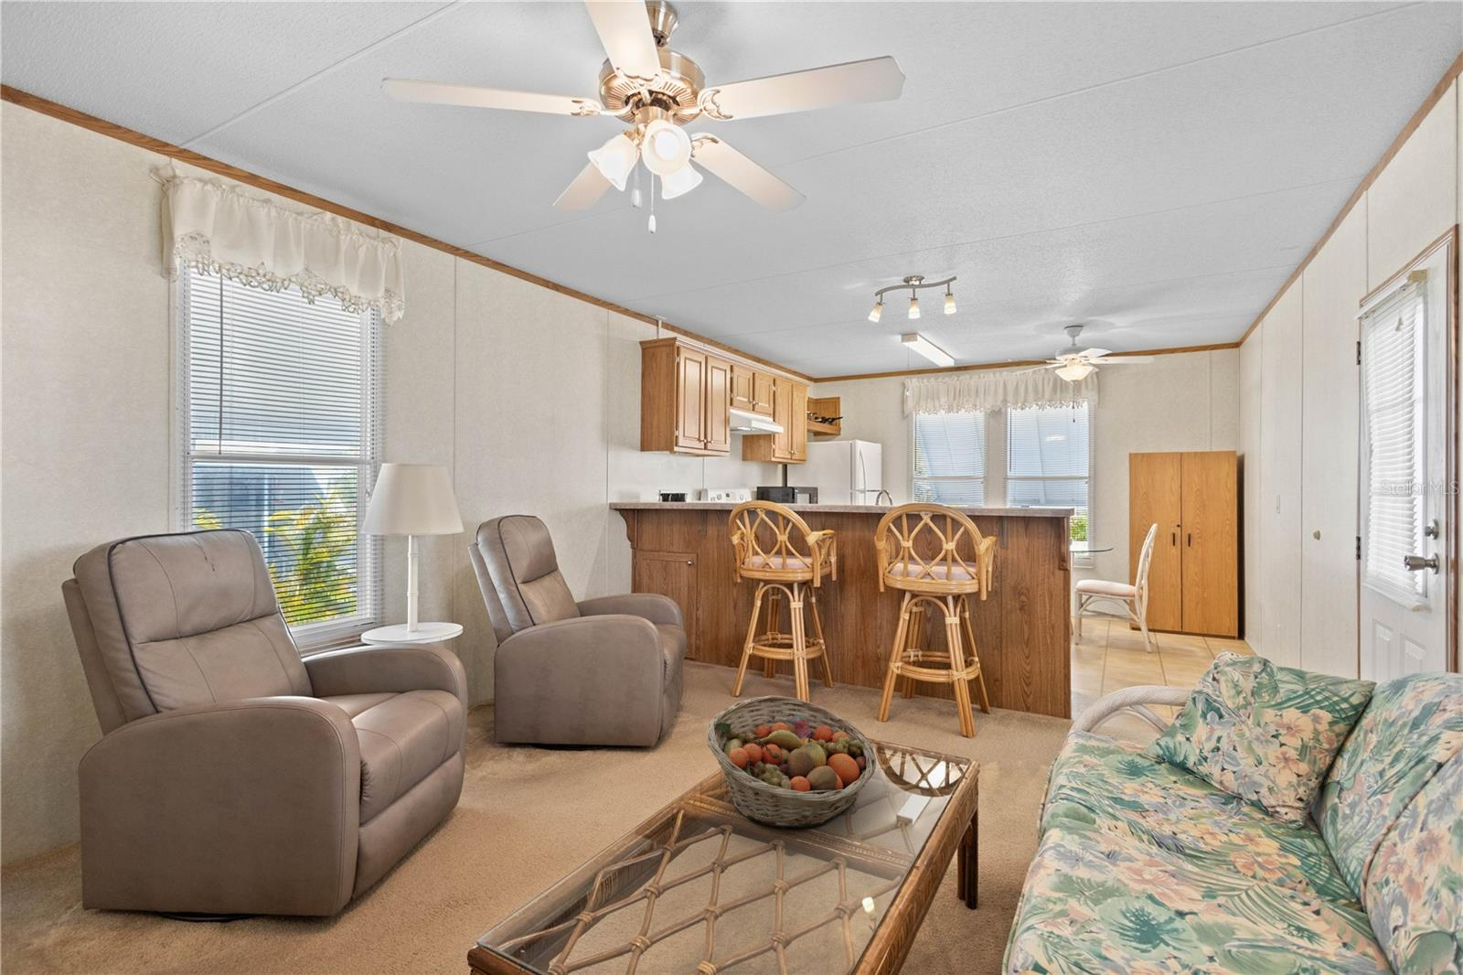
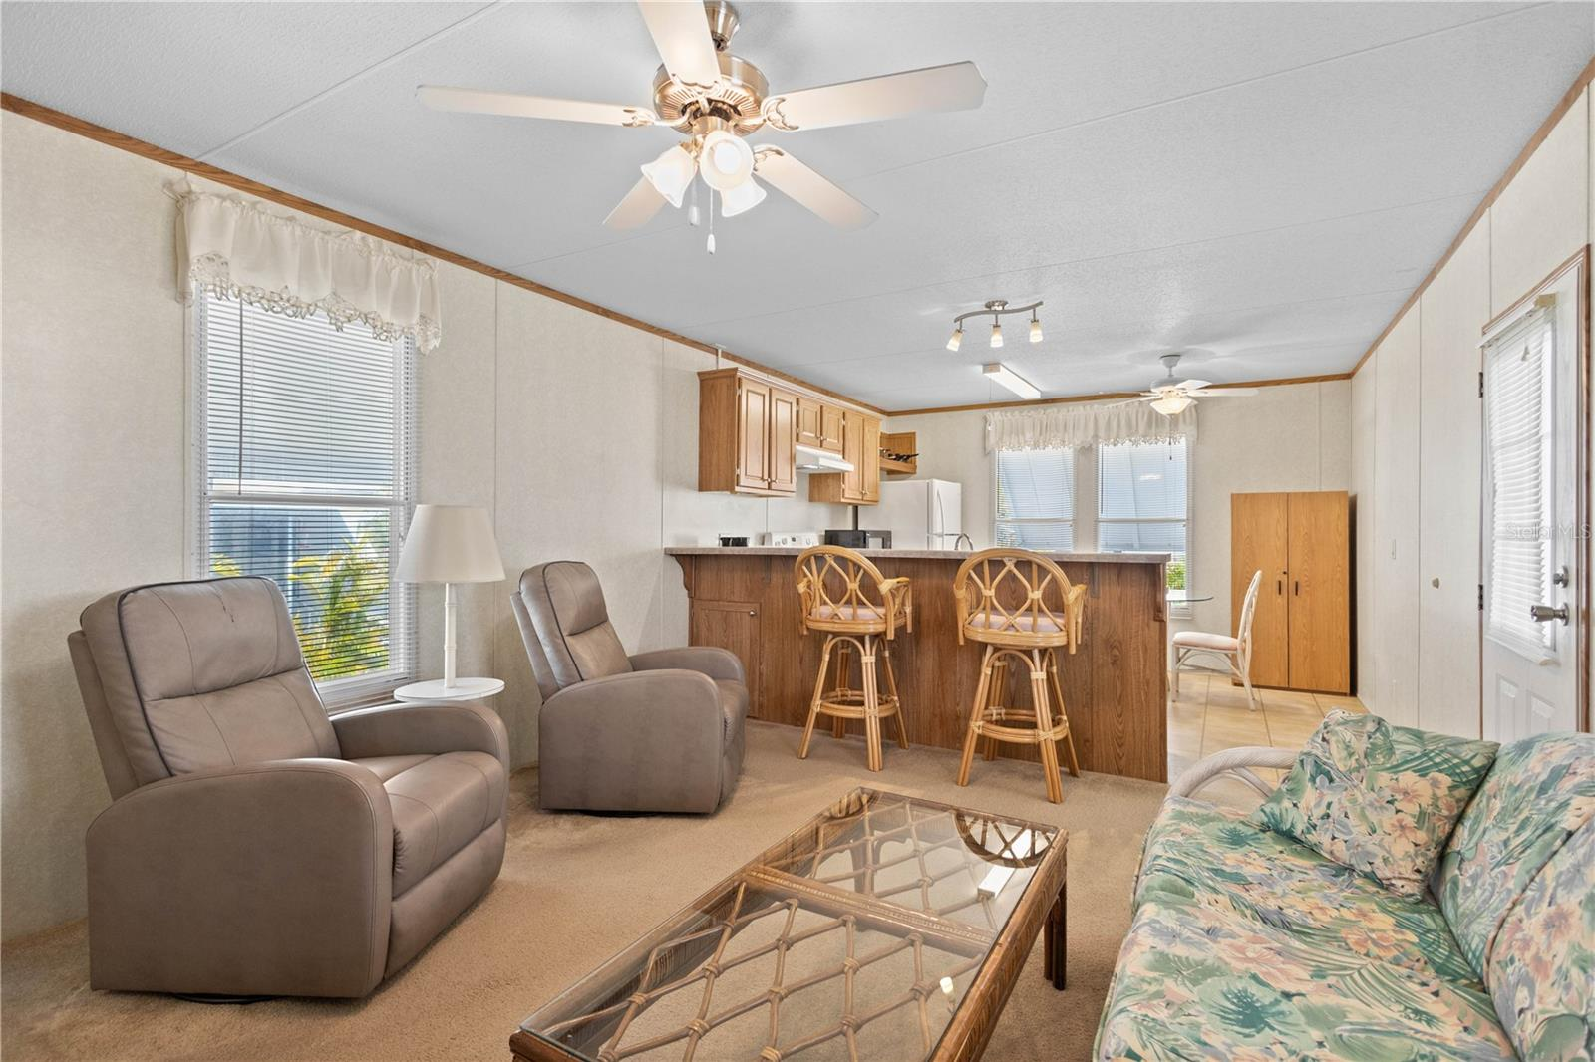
- fruit basket [705,695,877,829]
